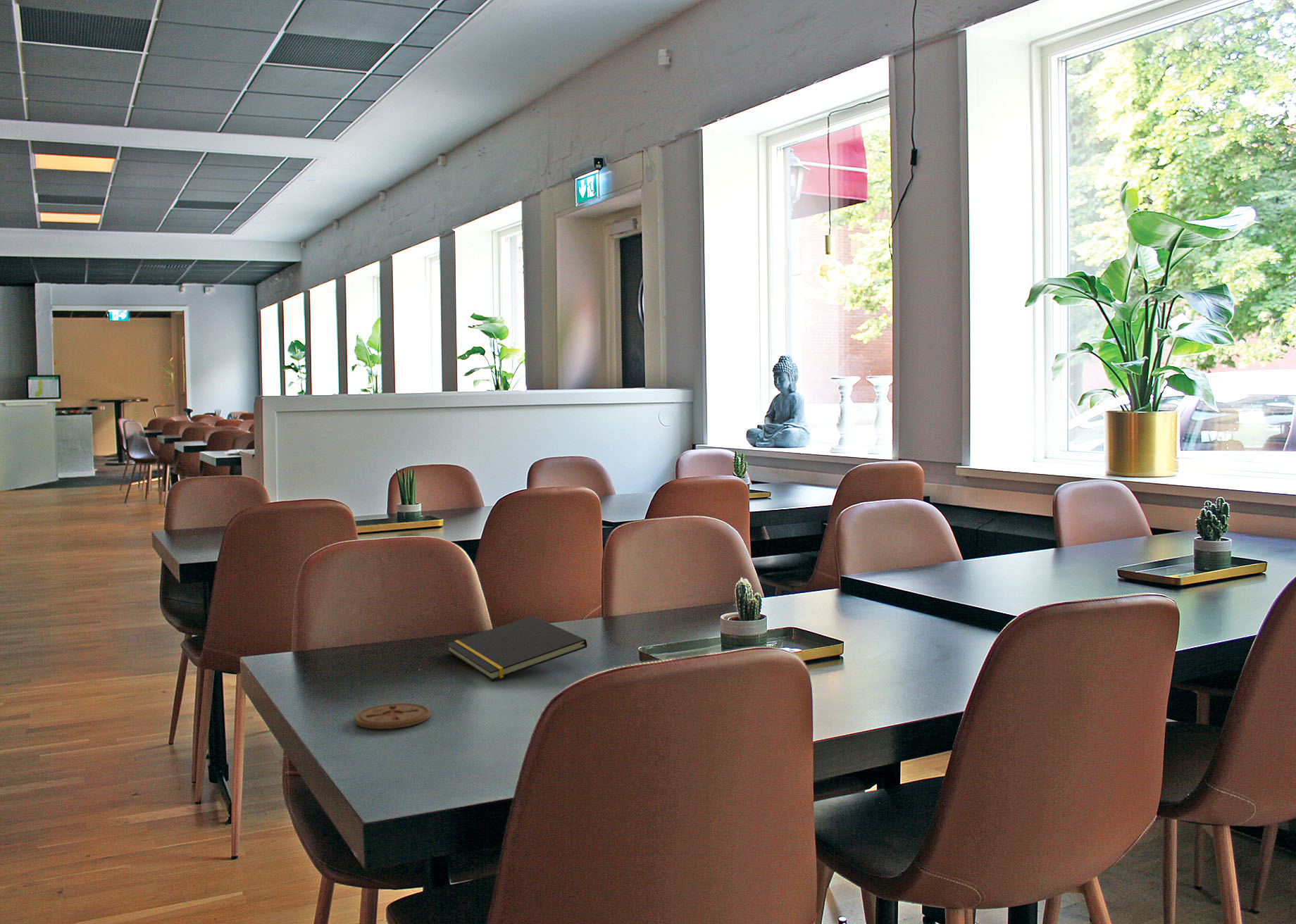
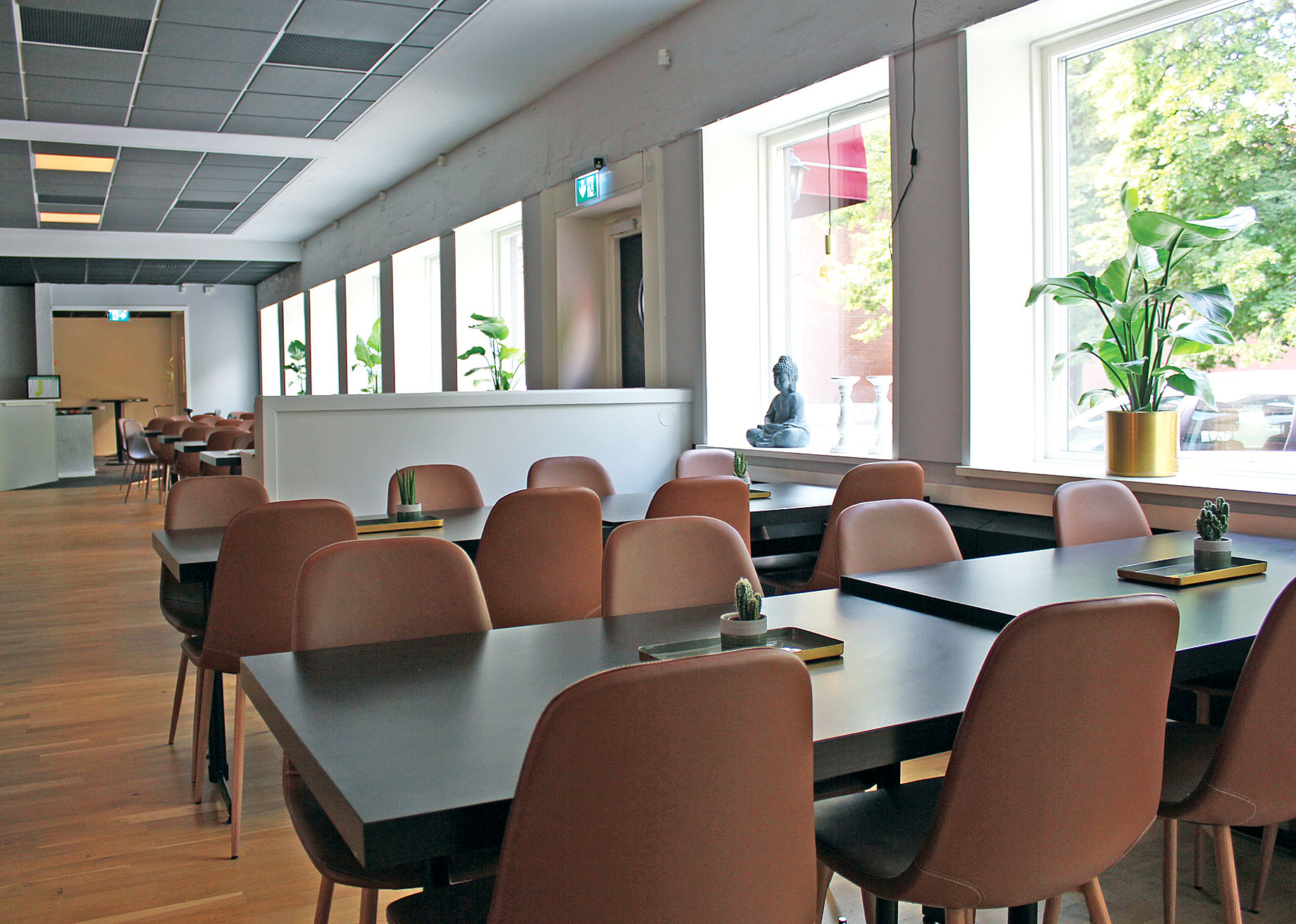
- coaster [354,703,431,730]
- notepad [446,616,588,681]
